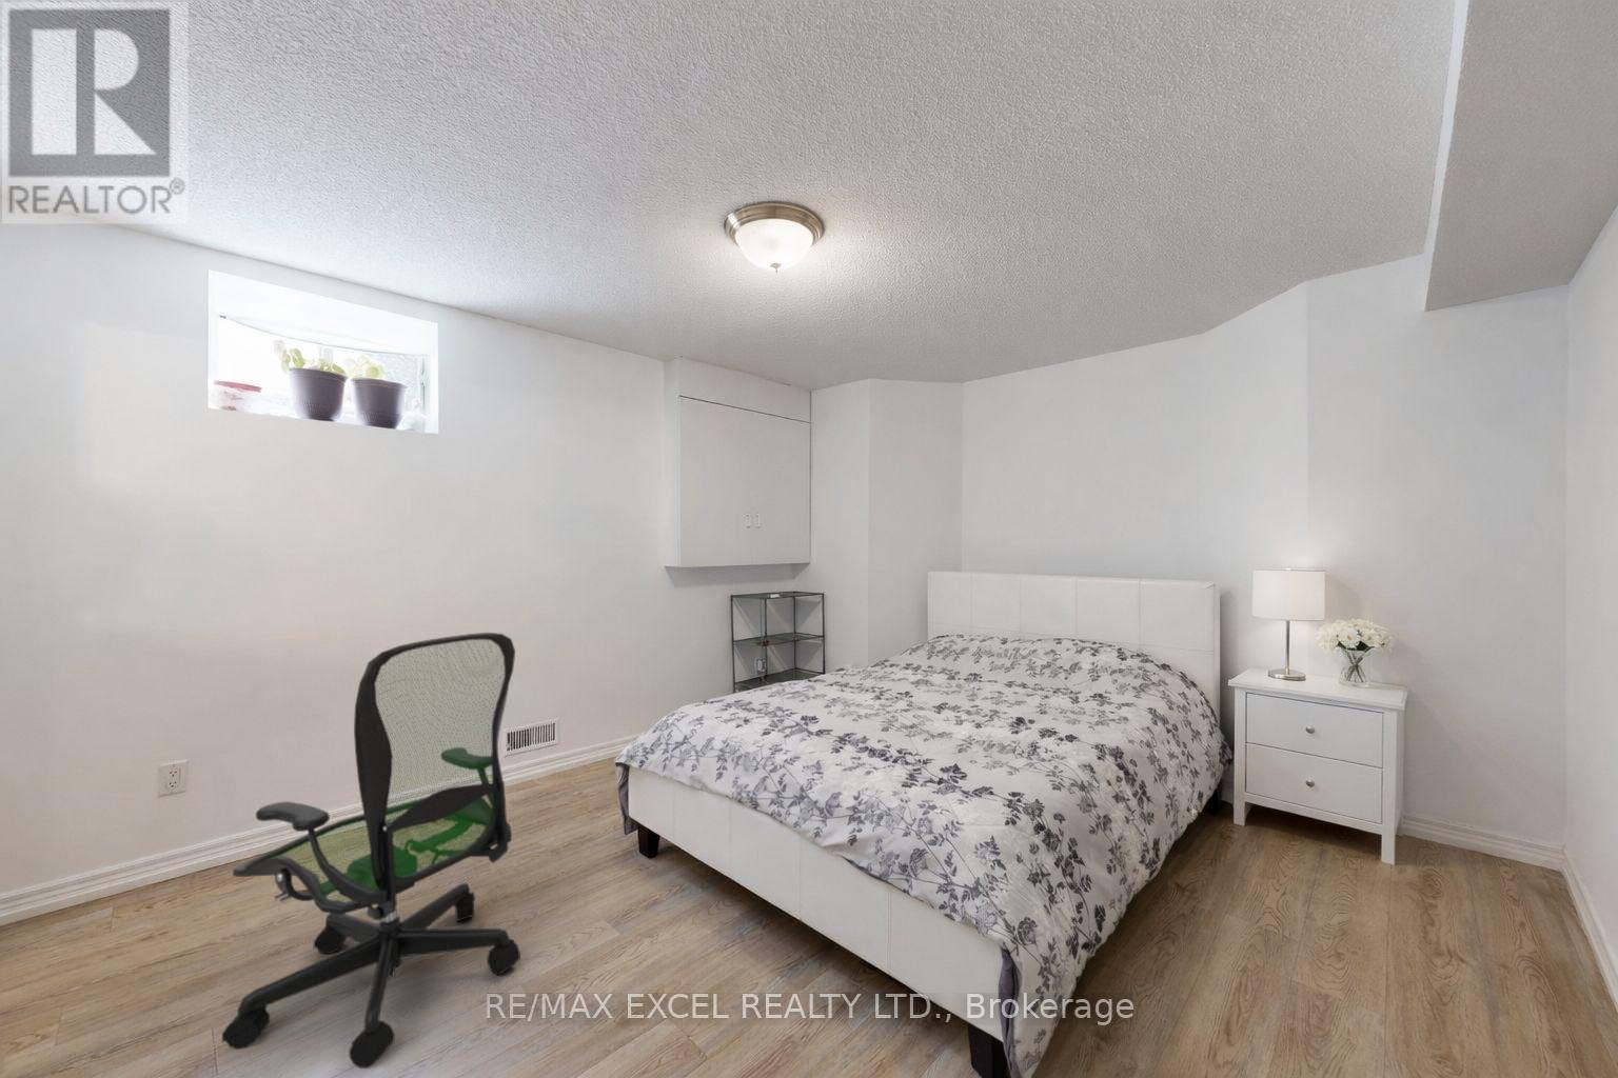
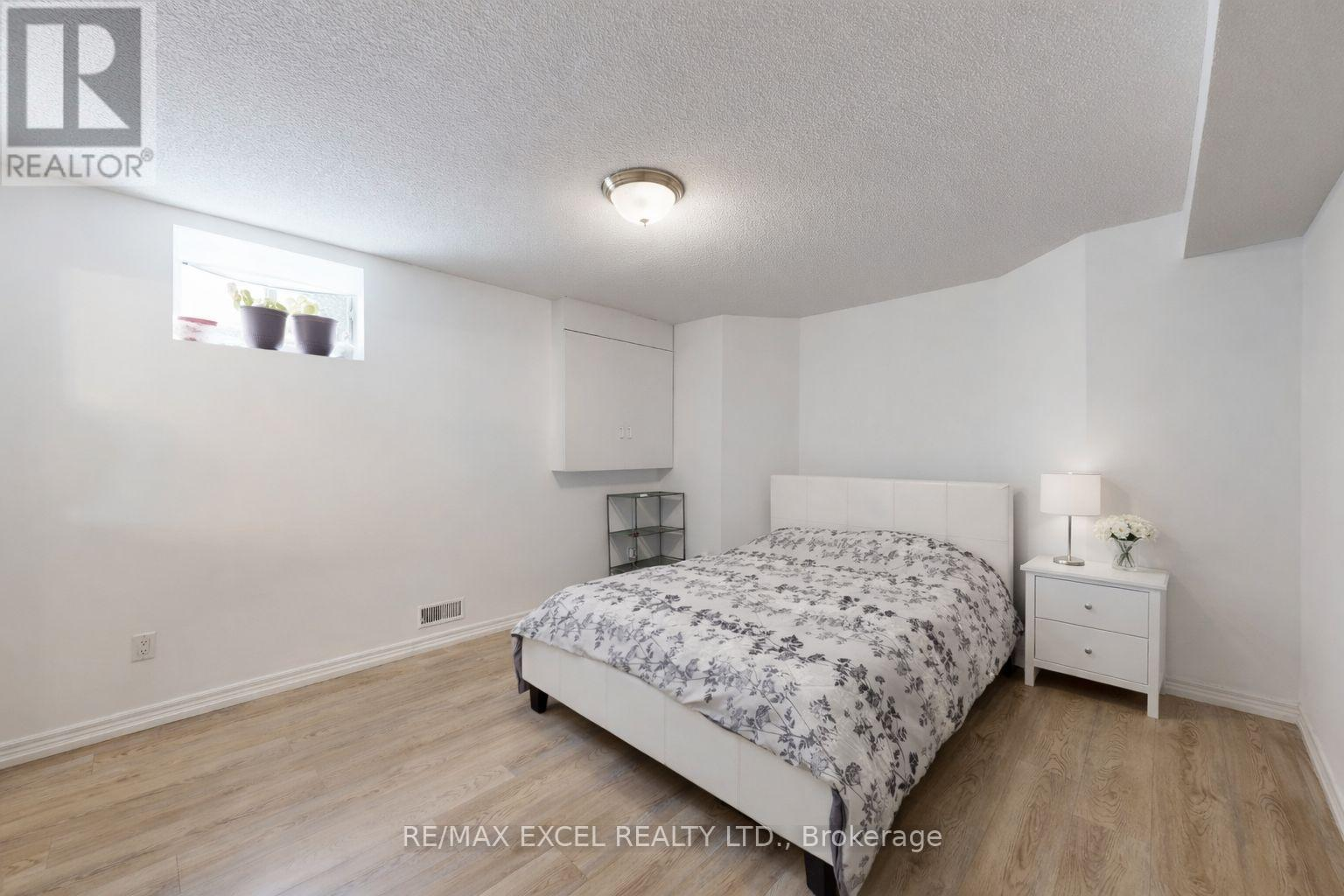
- office chair [222,632,521,1070]
